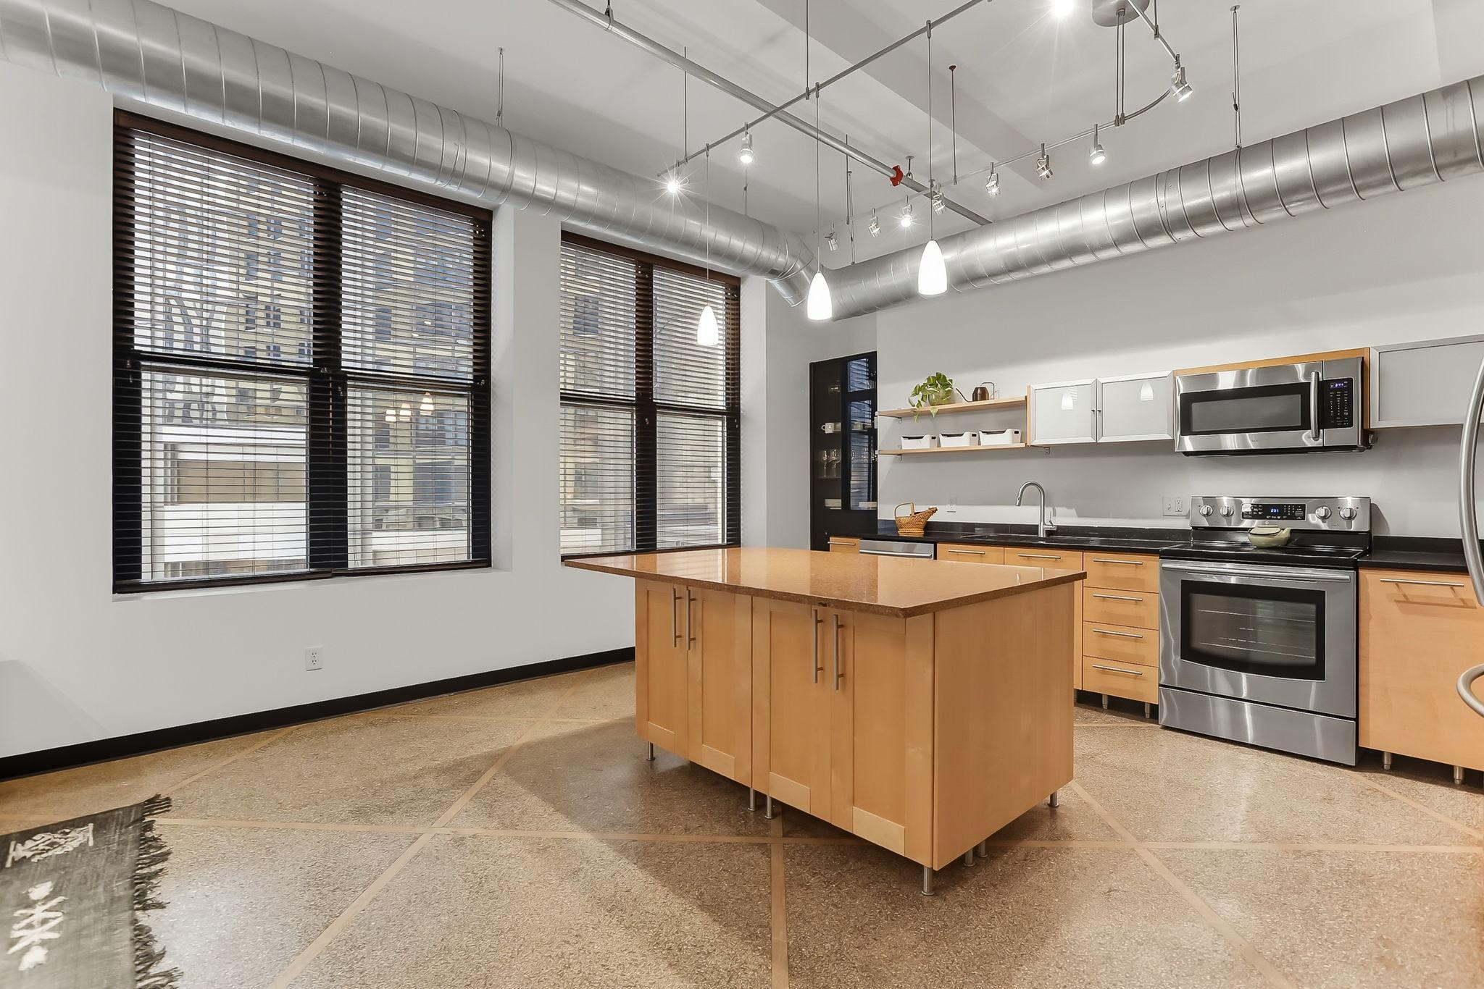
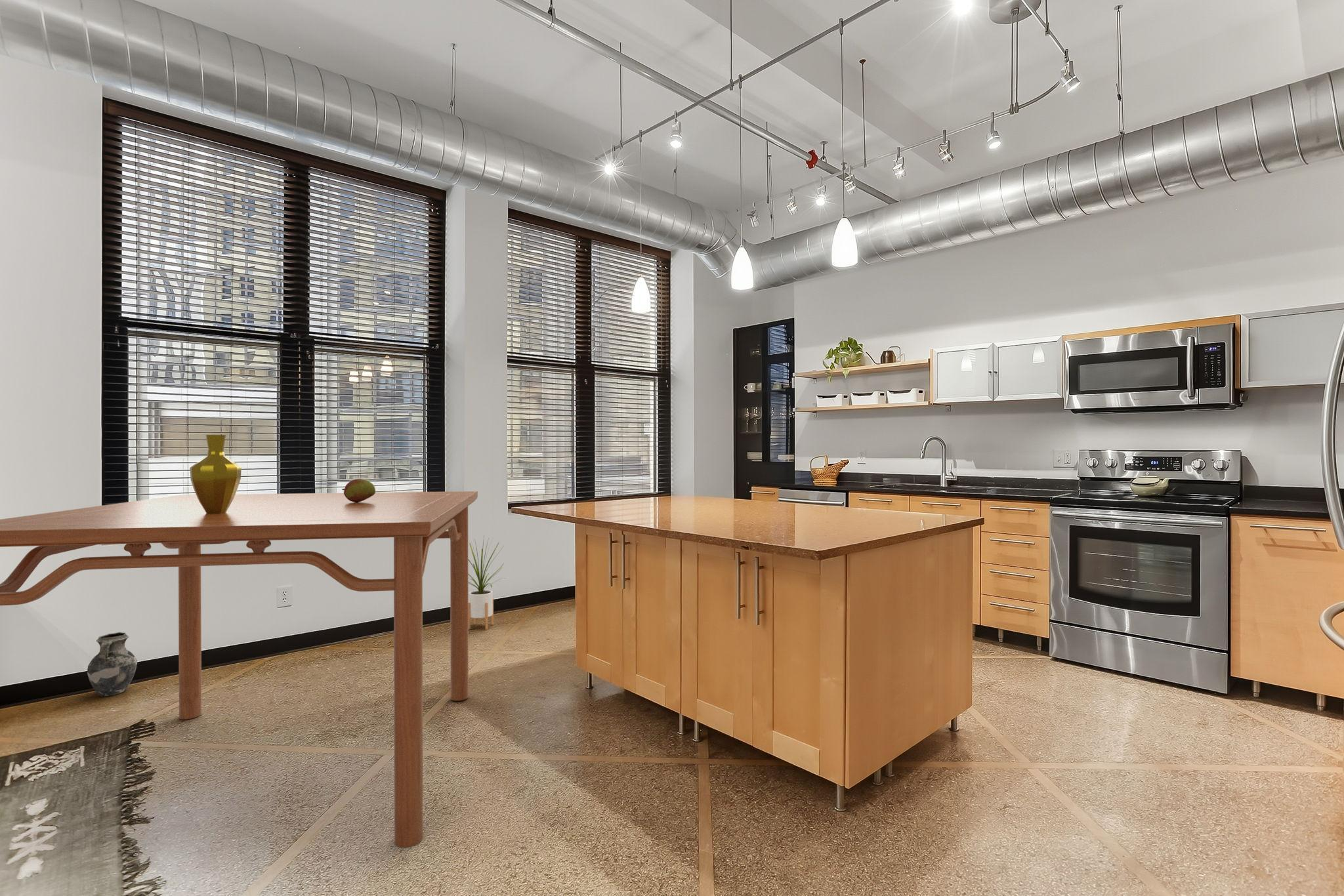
+ vase [189,434,242,514]
+ ceramic jug [87,632,138,697]
+ dining table [0,491,478,848]
+ house plant [468,535,506,630]
+ fruit [341,478,376,502]
